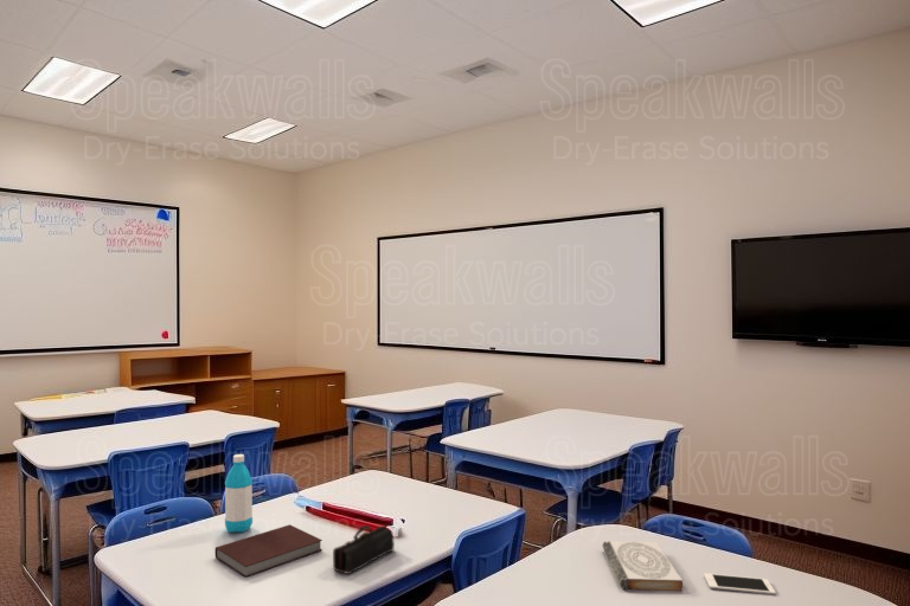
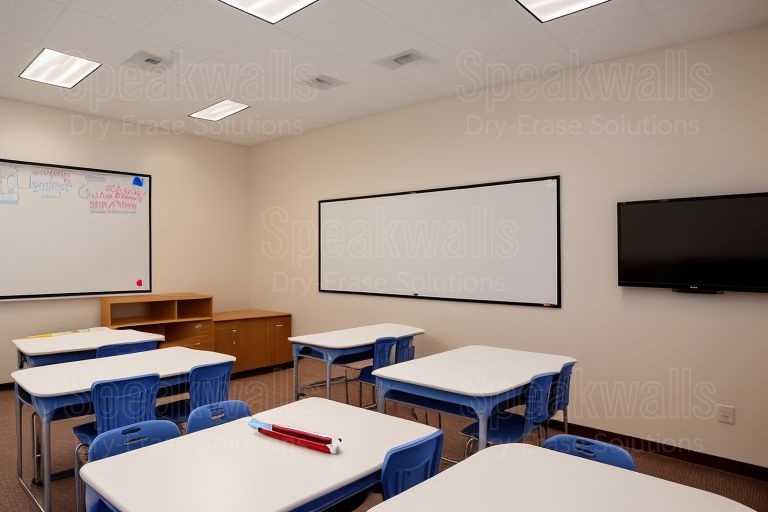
- pencil case [332,524,396,575]
- cell phone [703,572,777,595]
- book [601,540,684,592]
- water bottle [224,453,254,534]
- notebook [214,523,323,579]
